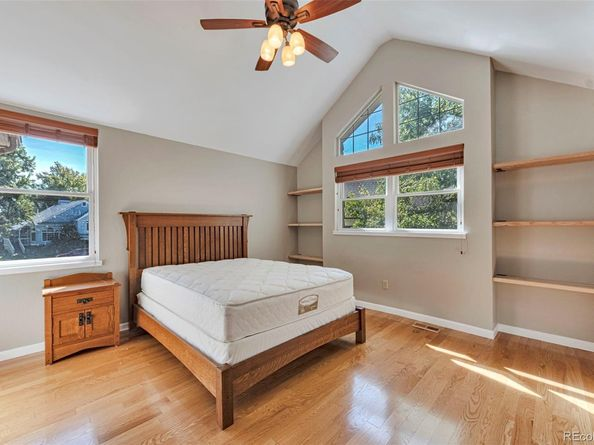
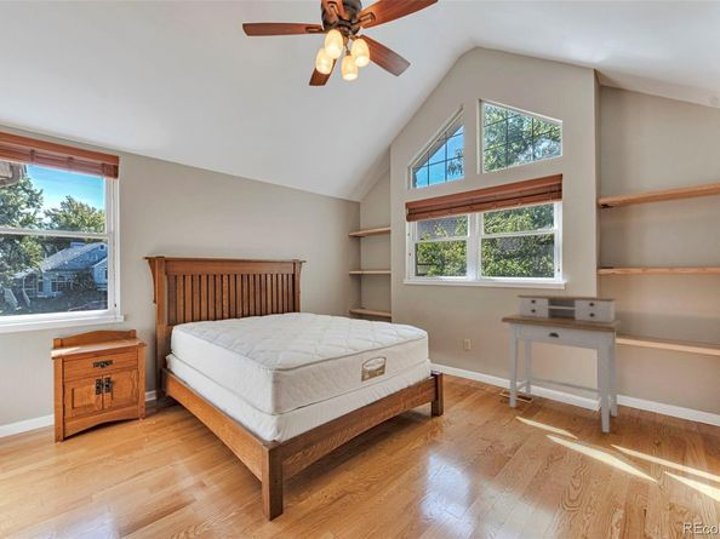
+ desk [501,293,625,434]
